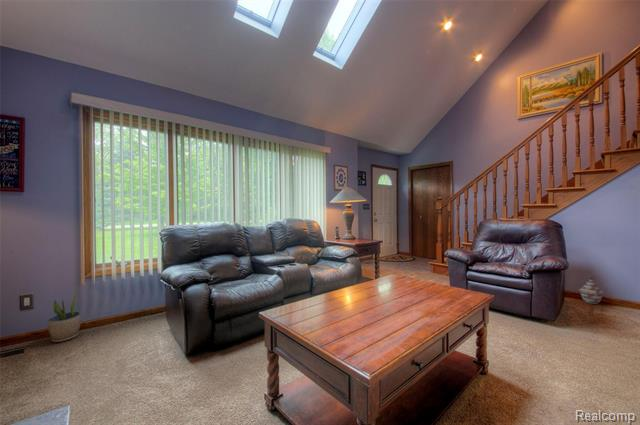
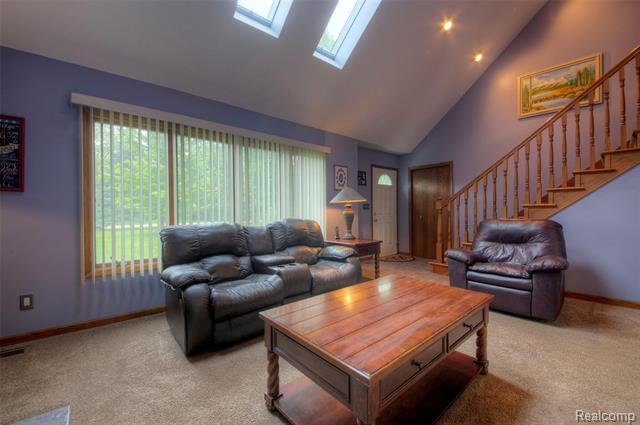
- potted plant [46,291,82,343]
- woven basket [578,276,605,305]
